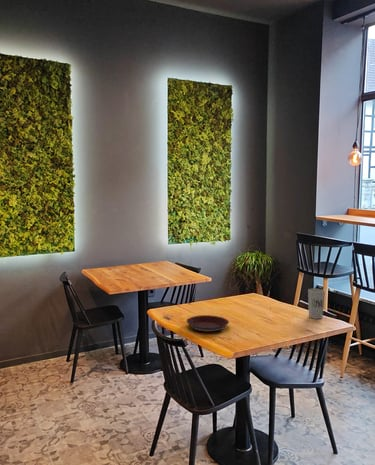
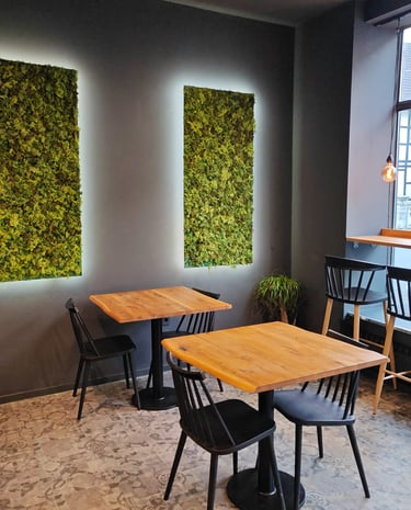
- plate [186,314,230,333]
- cup [307,288,326,320]
